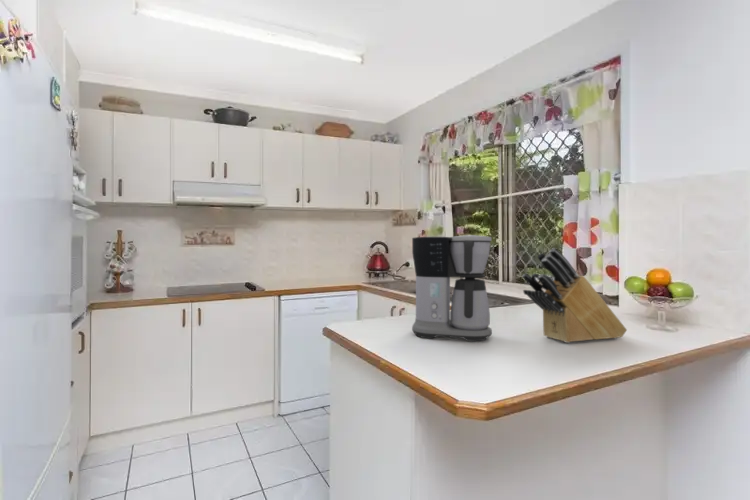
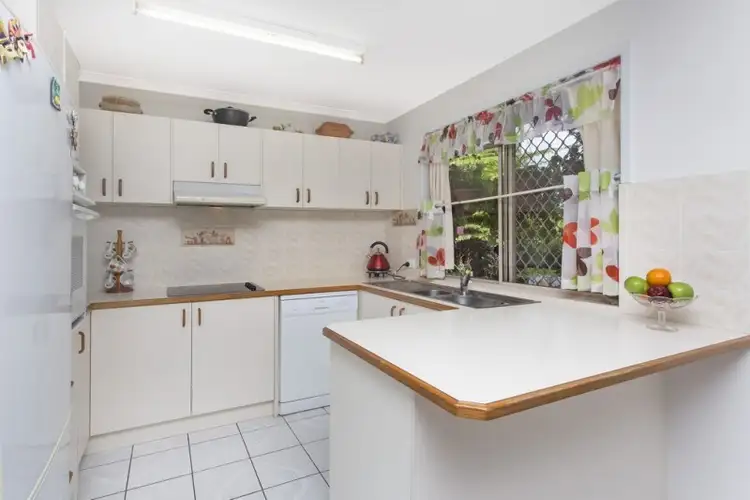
- knife block [521,247,628,344]
- coffee maker [411,234,493,342]
